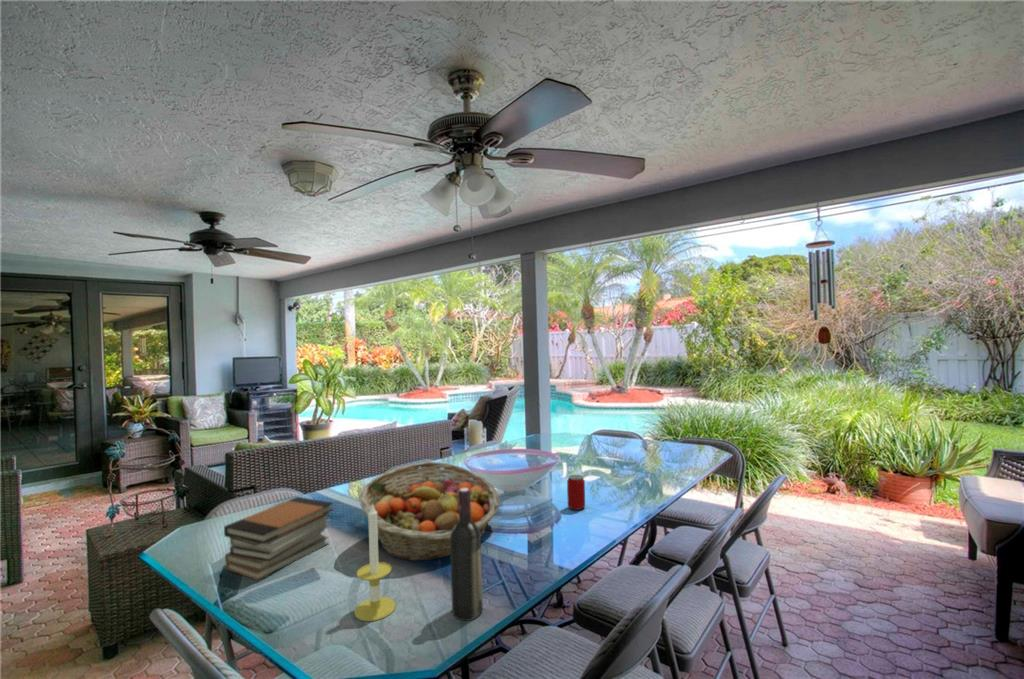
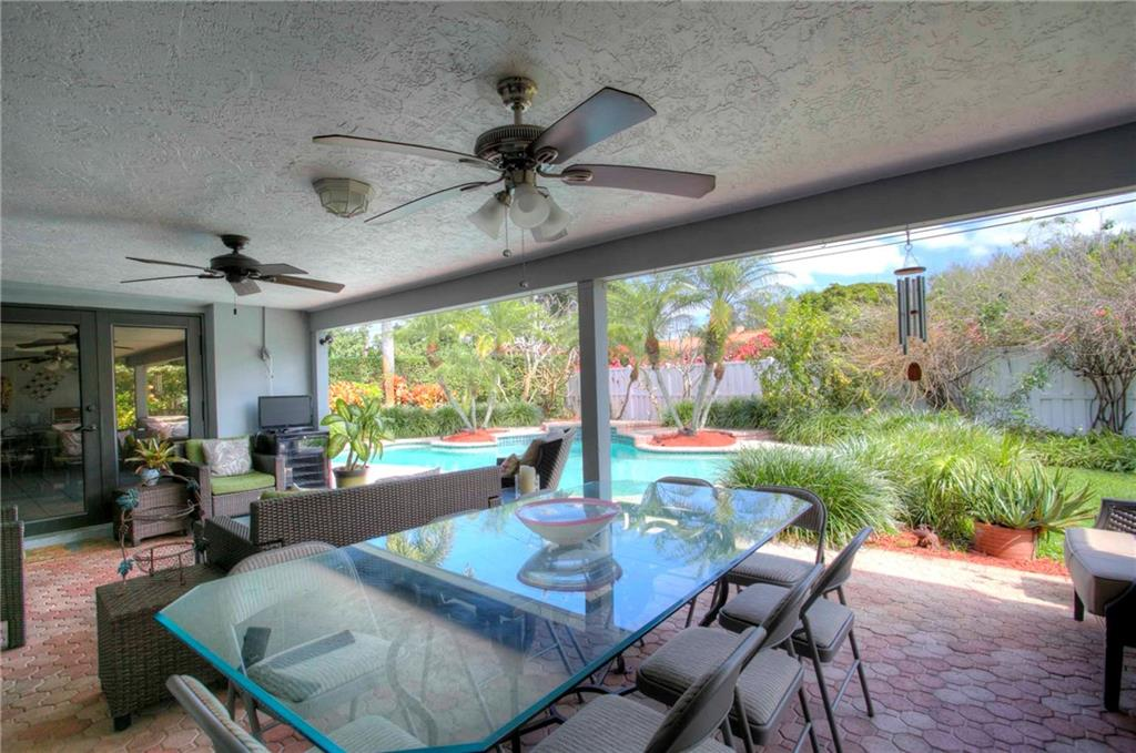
- book stack [223,496,334,581]
- fruit basket [358,461,501,562]
- candle [353,503,397,622]
- wine bottle [450,488,484,622]
- beverage can [566,474,586,511]
